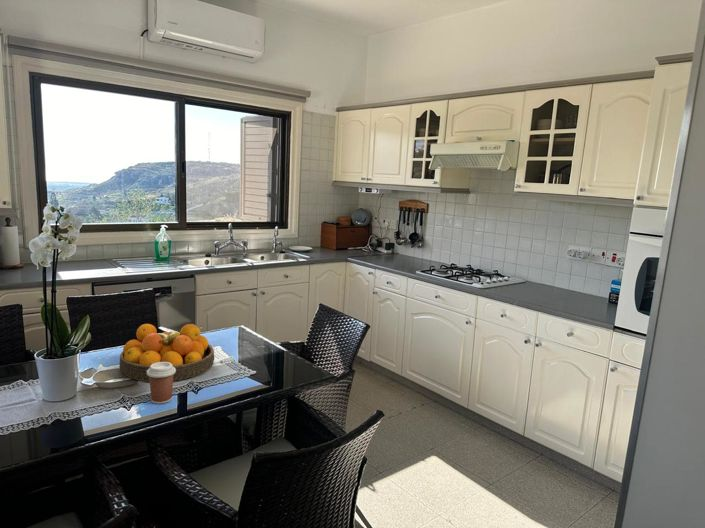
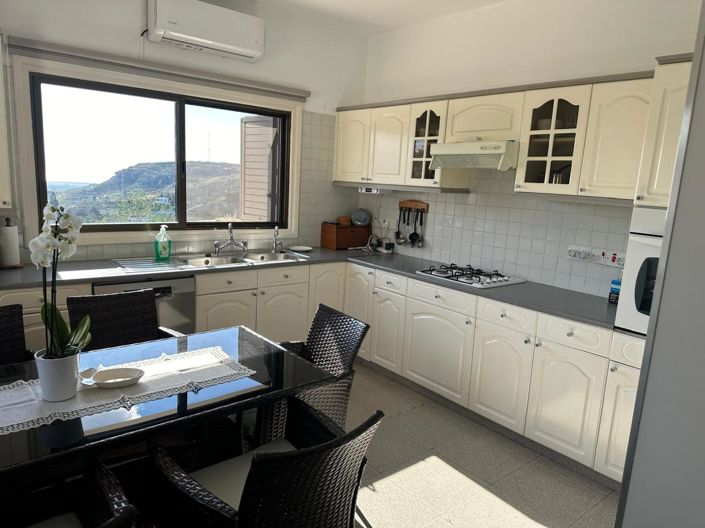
- coffee cup [147,362,176,405]
- fruit bowl [119,323,215,382]
